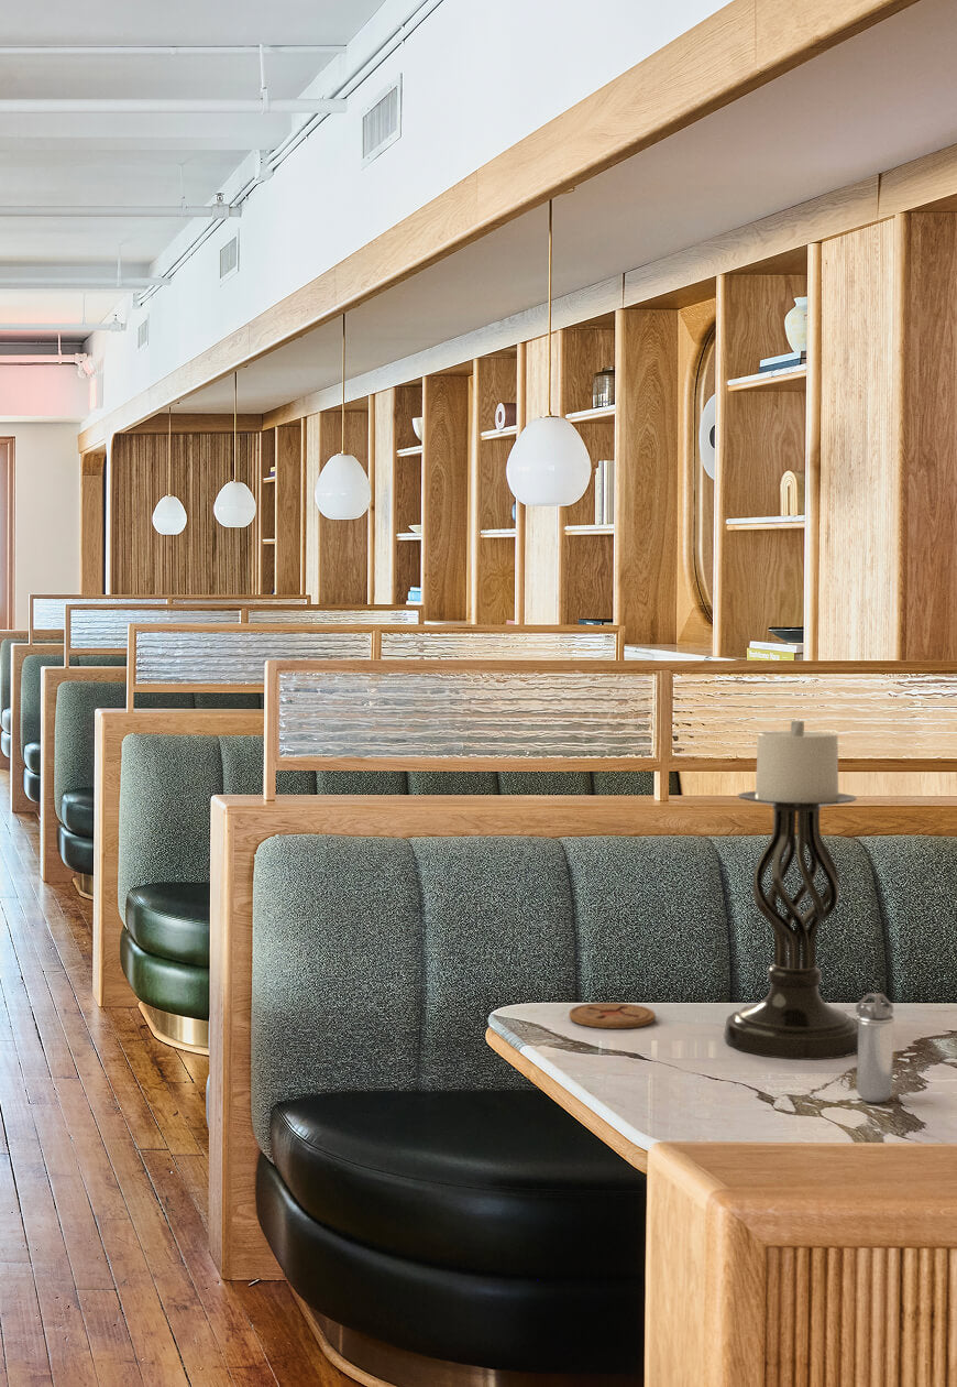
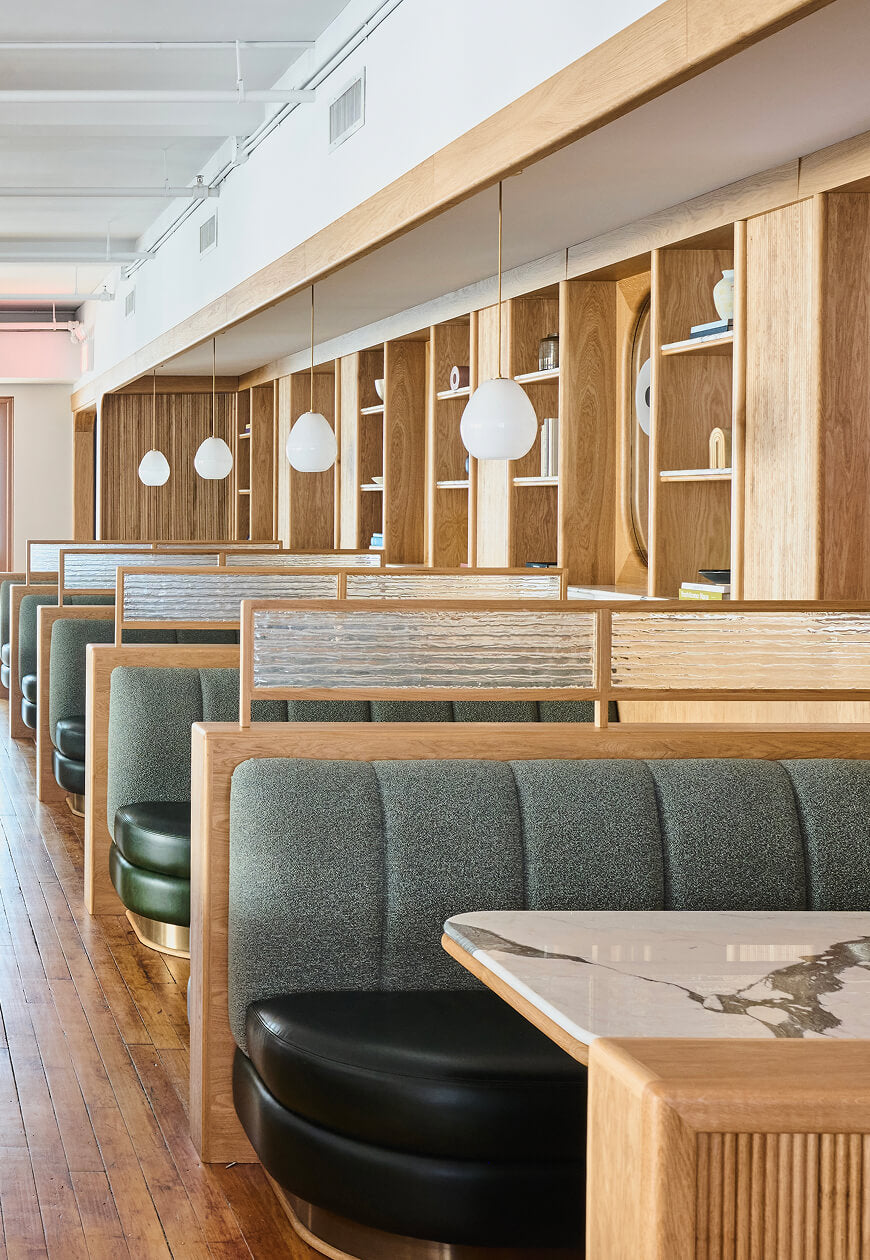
- candle holder [723,720,858,1061]
- shaker [855,992,895,1103]
- coaster [568,1002,657,1029]
